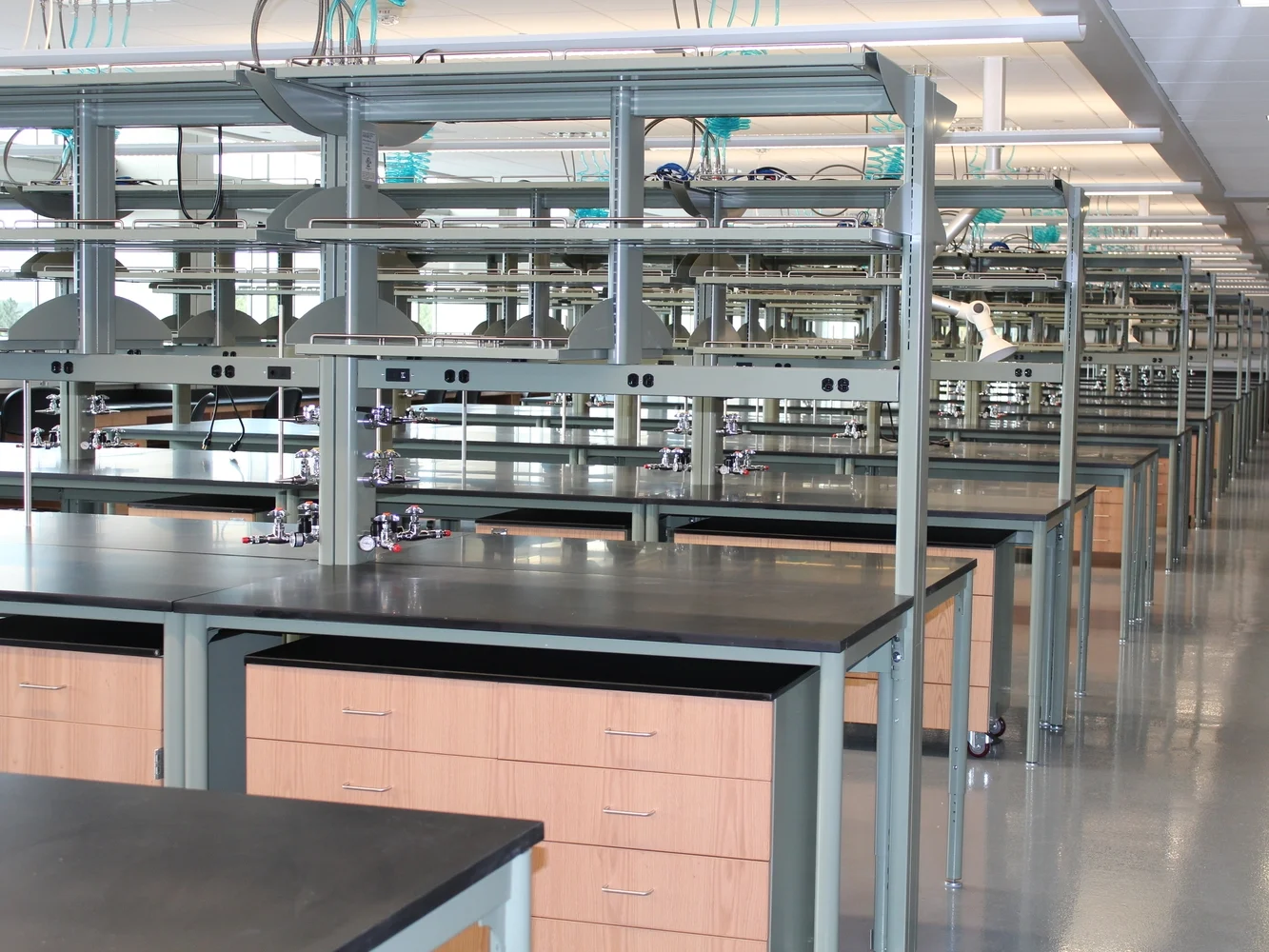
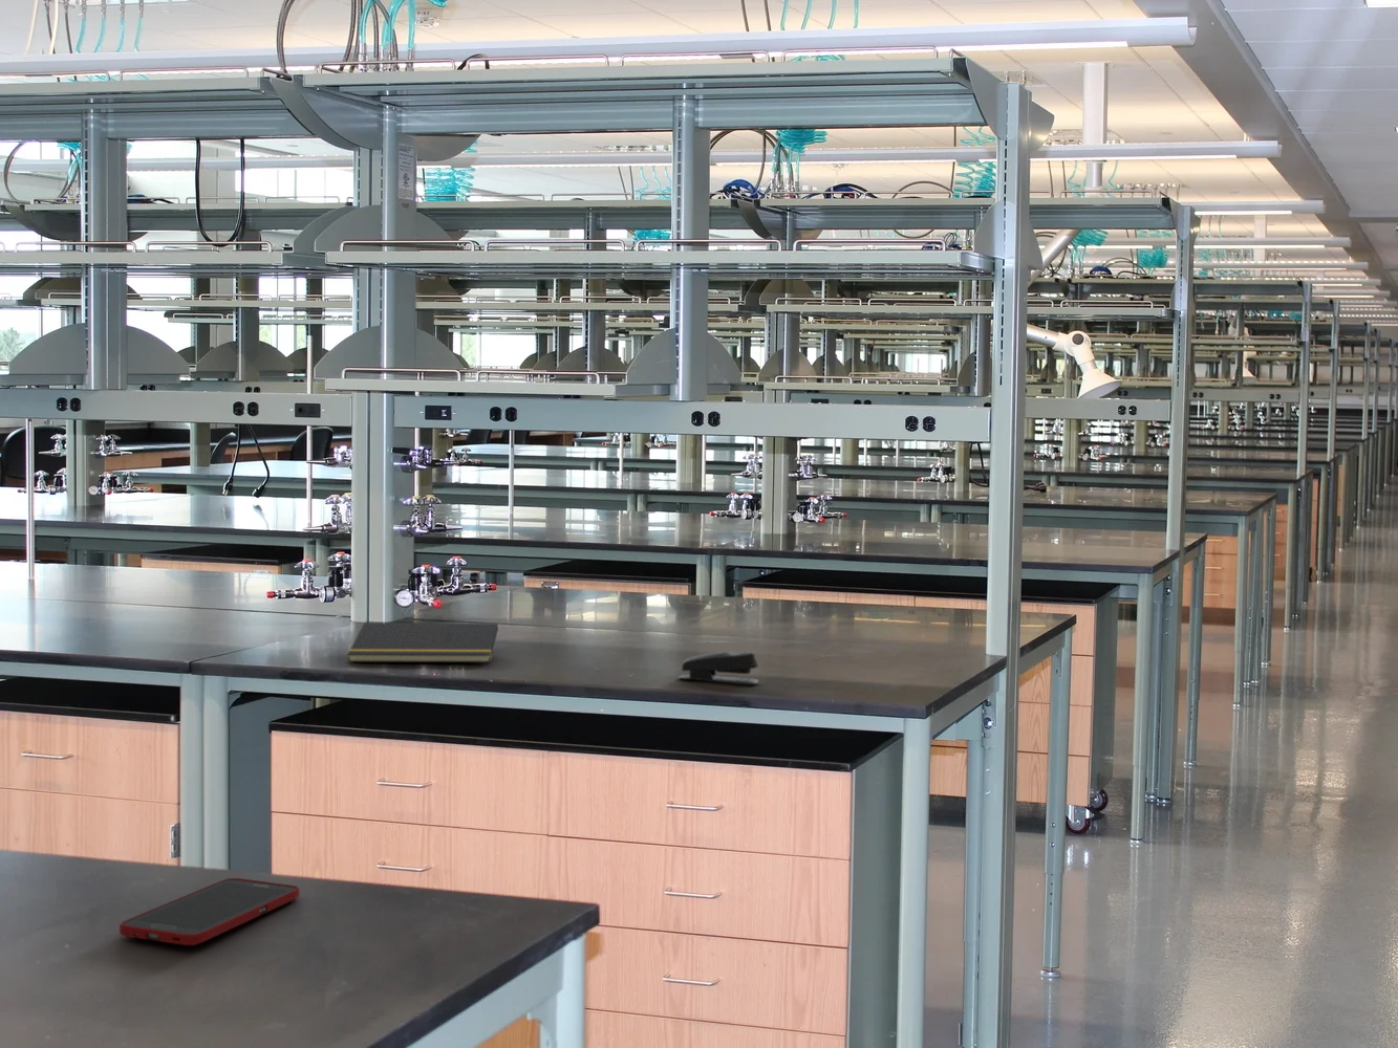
+ stapler [676,651,759,685]
+ notepad [347,622,499,664]
+ cell phone [119,877,301,947]
